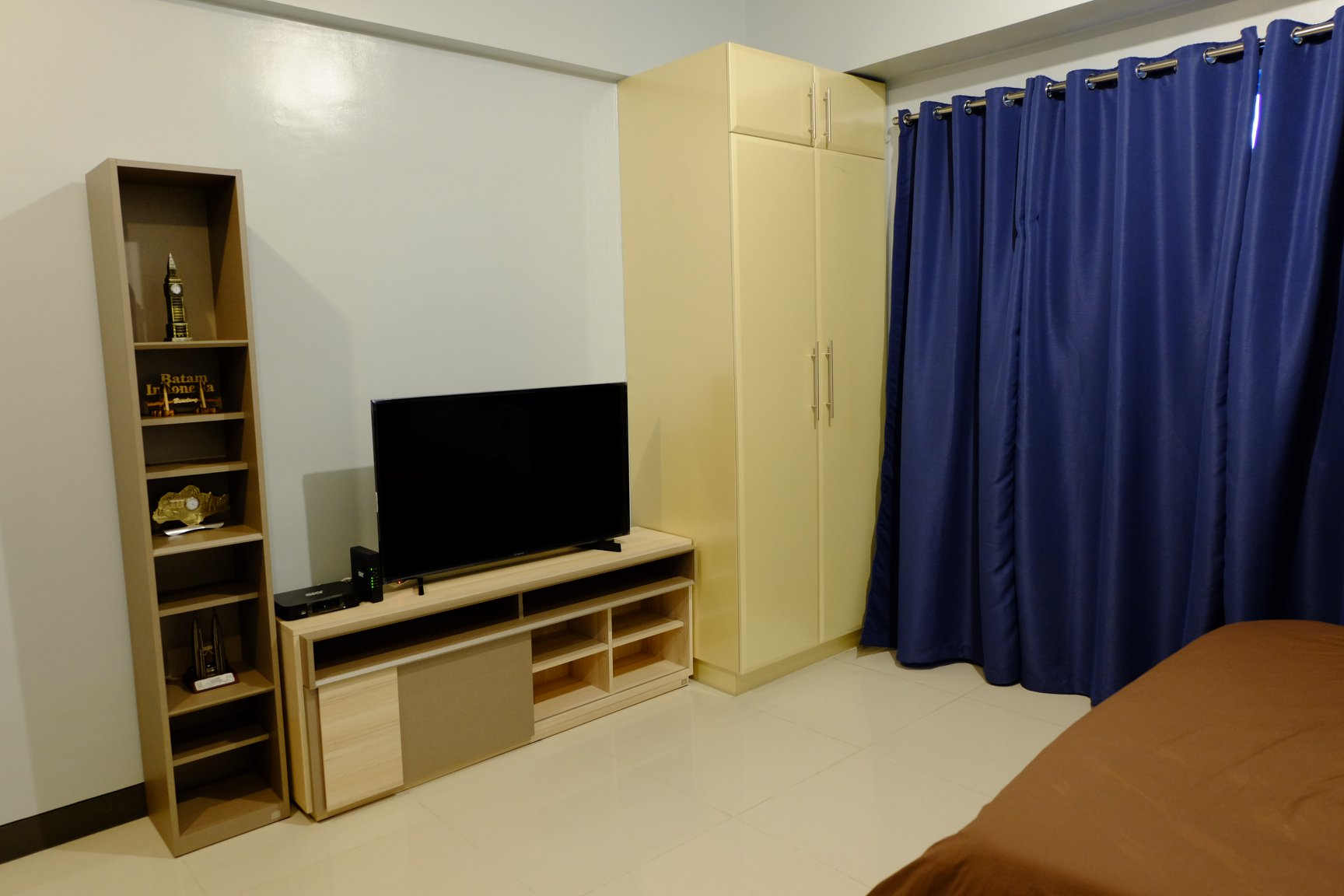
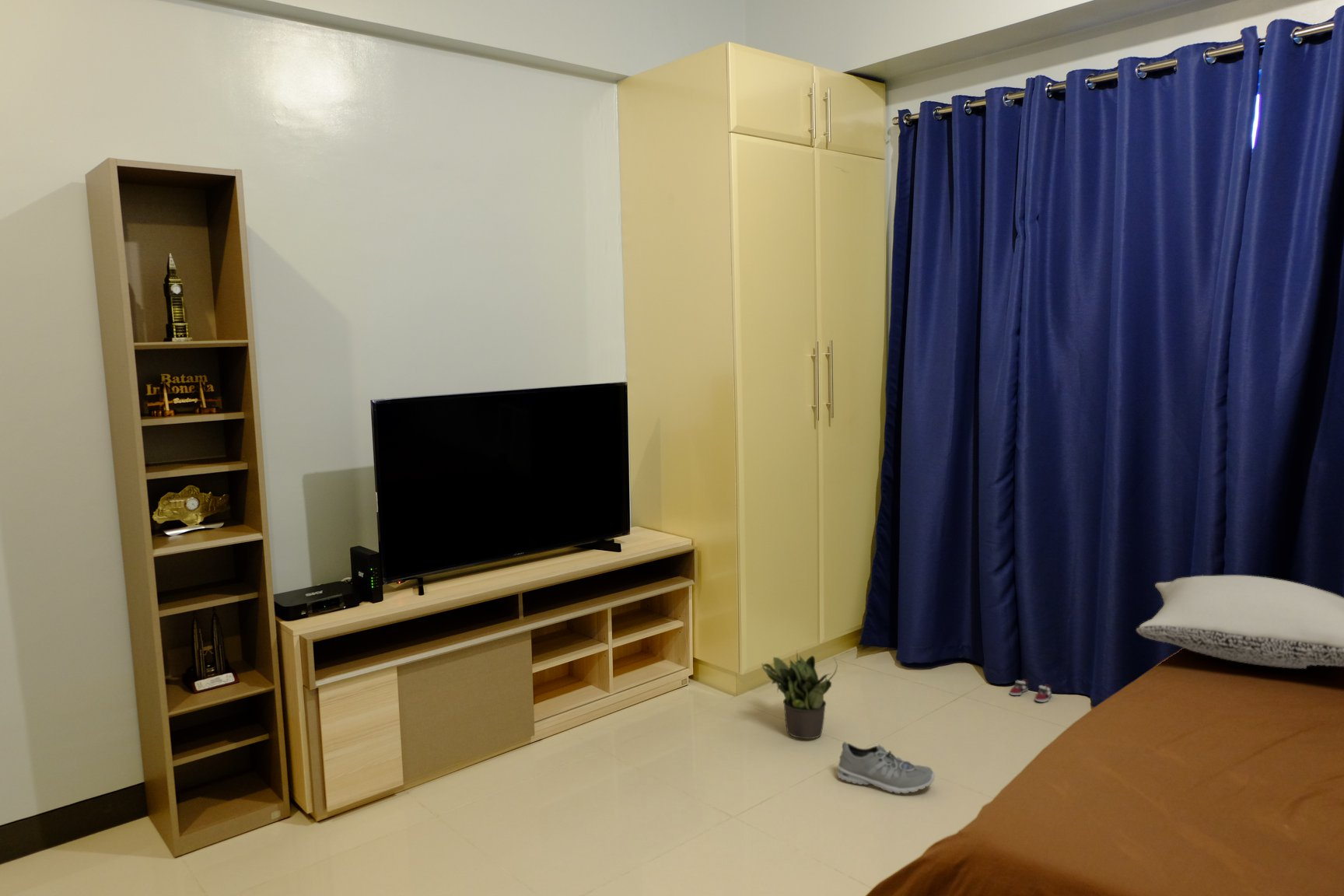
+ pillow [1136,575,1344,670]
+ sneaker [836,741,936,795]
+ sneaker [1009,678,1052,703]
+ potted plant [761,649,838,740]
